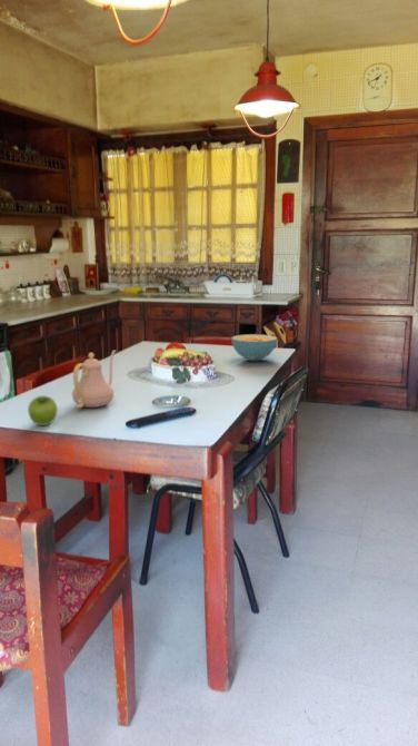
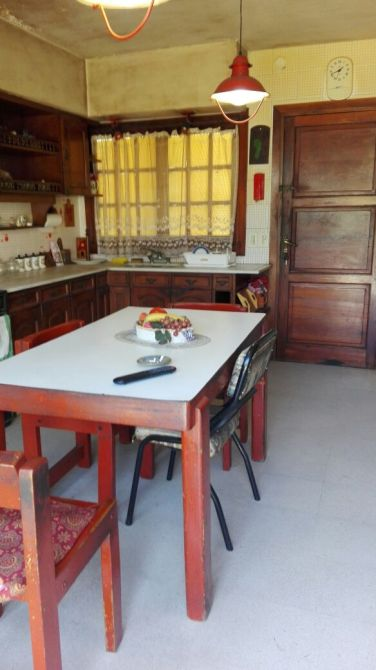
- cereal bowl [230,333,278,362]
- fruit [27,395,59,426]
- teapot [70,350,117,409]
